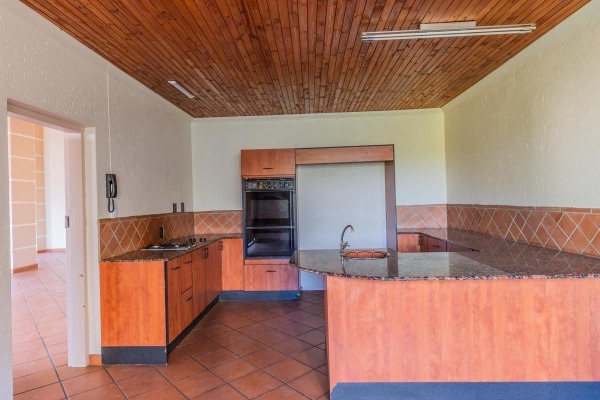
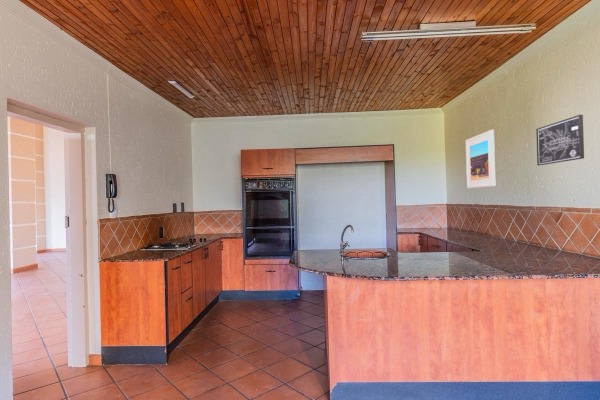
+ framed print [465,129,496,189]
+ wall art [535,114,585,166]
